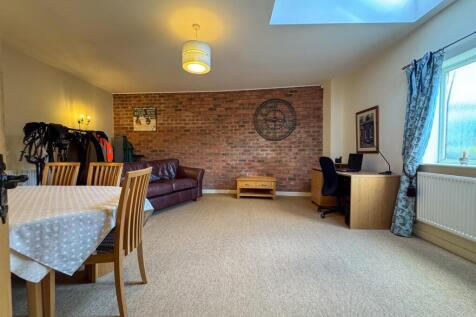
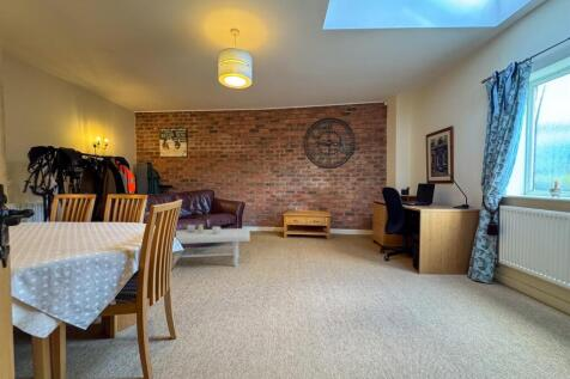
+ coffee table [175,216,251,268]
